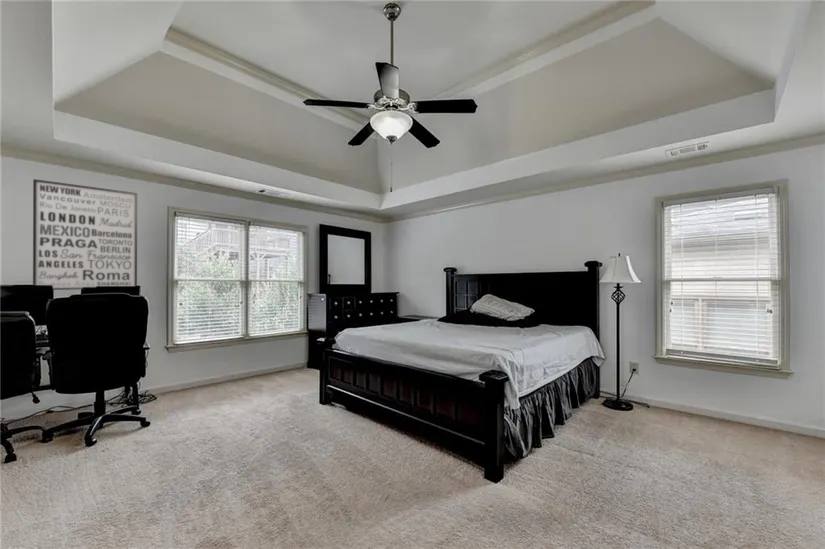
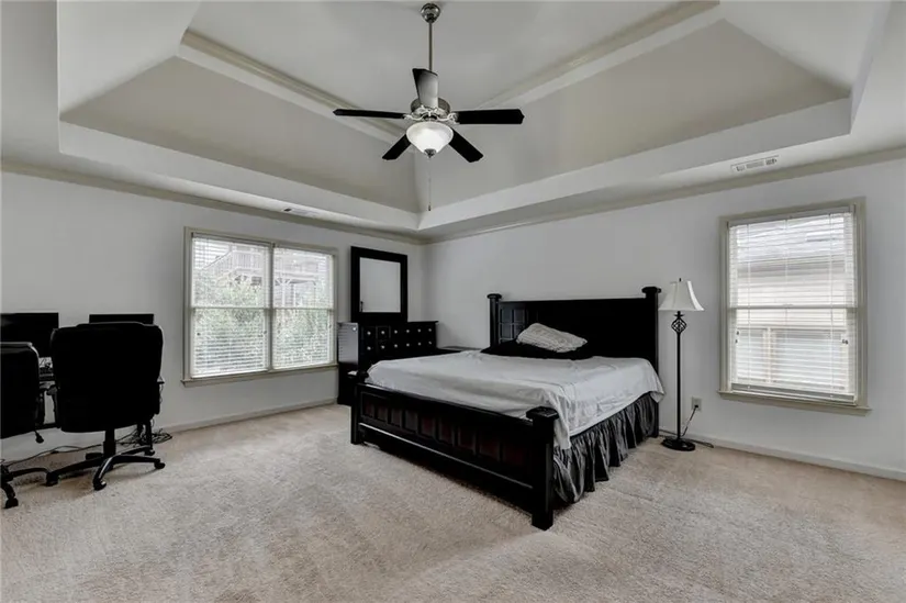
- wall art [32,178,138,291]
